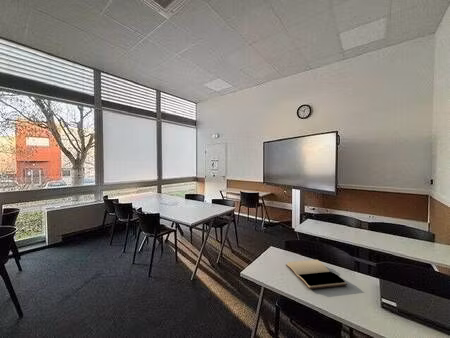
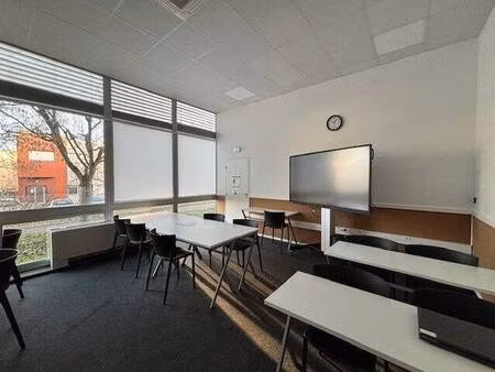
- book [285,259,348,290]
